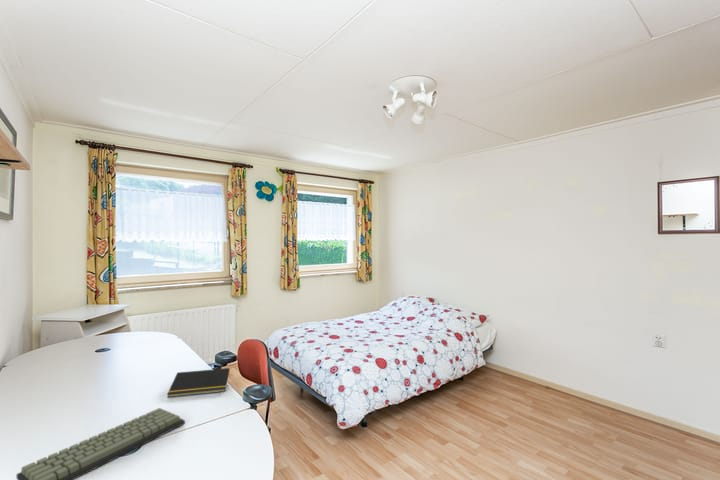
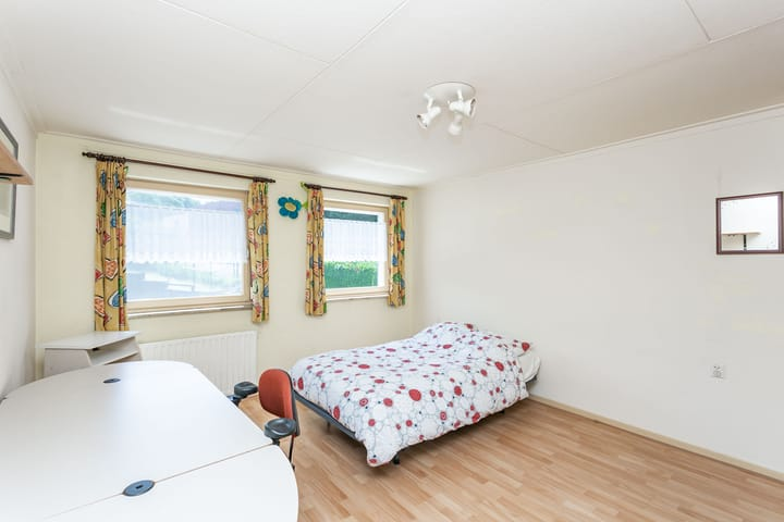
- notepad [166,367,231,398]
- keyboard [16,407,186,480]
